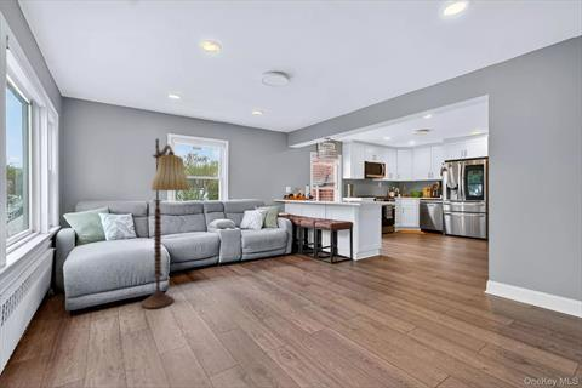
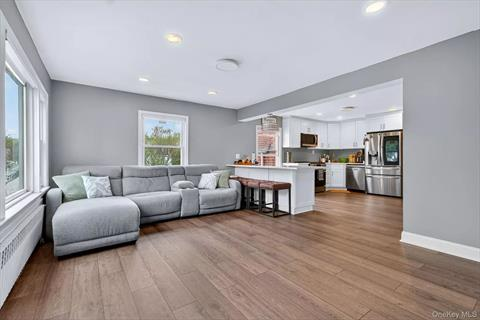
- floor lamp [141,137,192,310]
